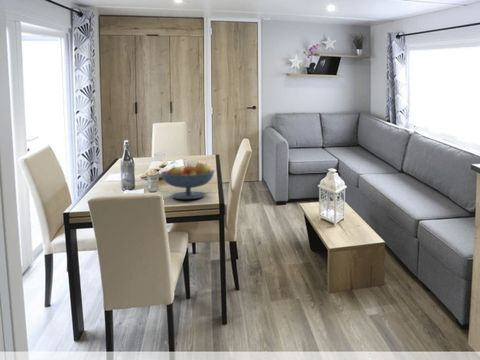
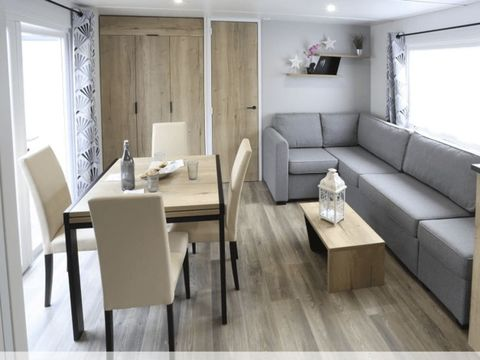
- fruit bowl [160,162,215,200]
